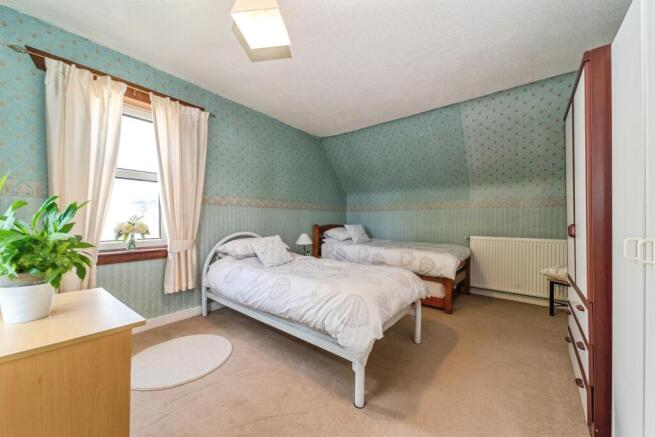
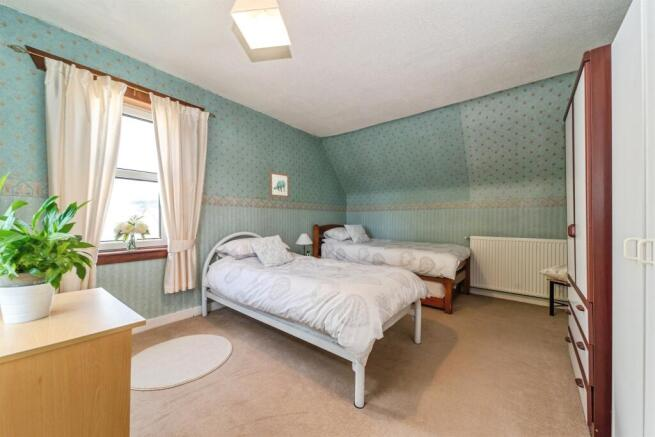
+ wall art [268,170,291,199]
